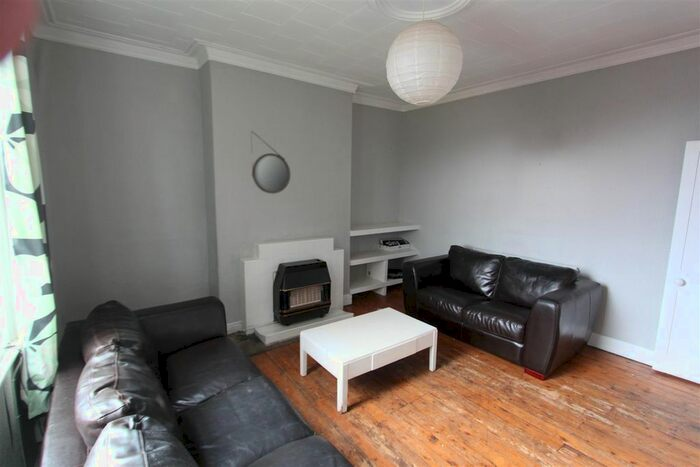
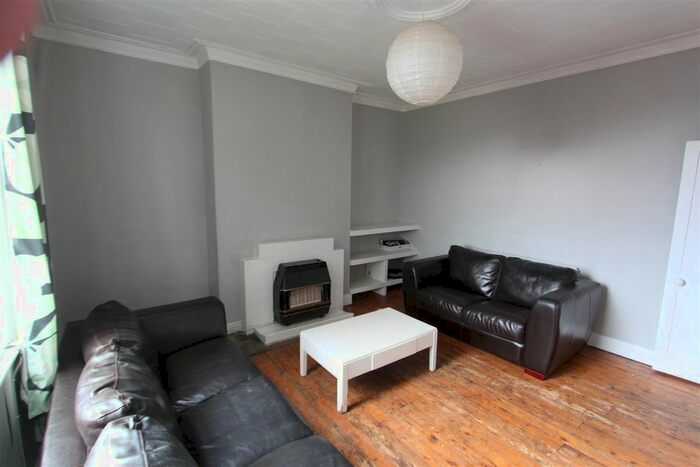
- home mirror [250,130,291,195]
